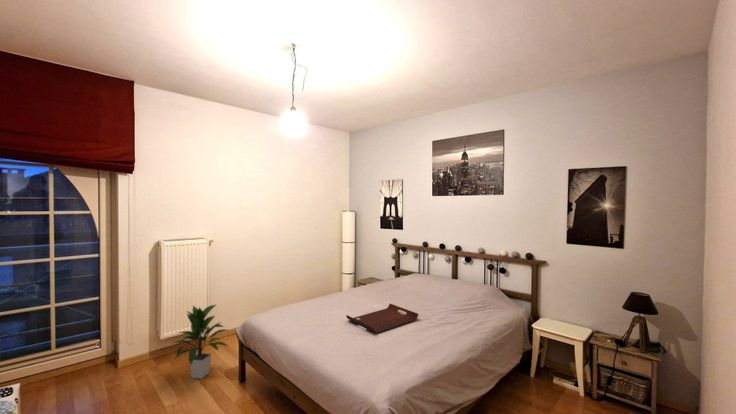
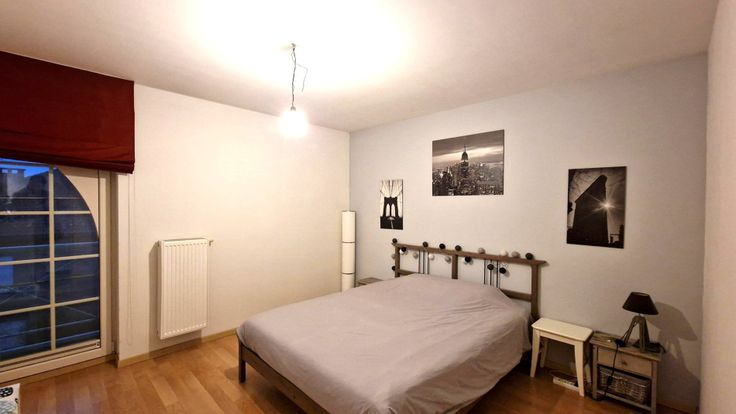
- serving tray [345,303,419,334]
- indoor plant [173,303,230,380]
